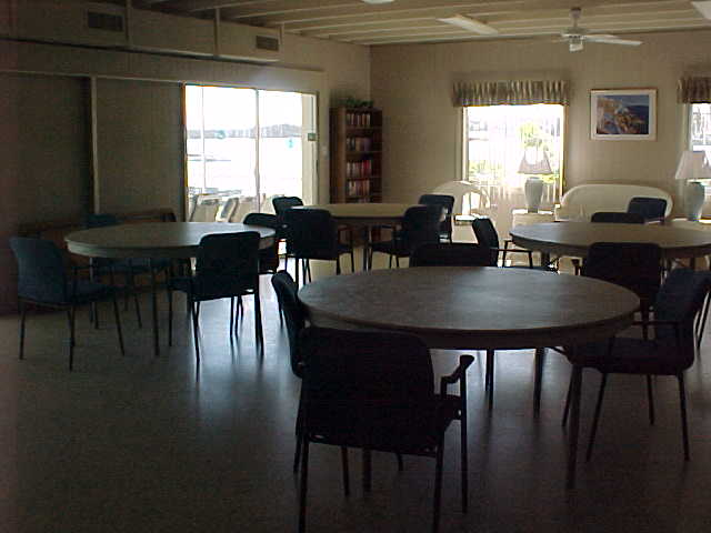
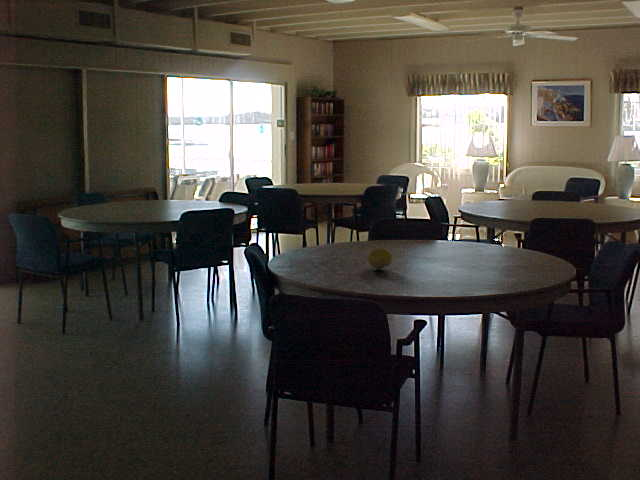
+ fruit [367,247,394,270]
